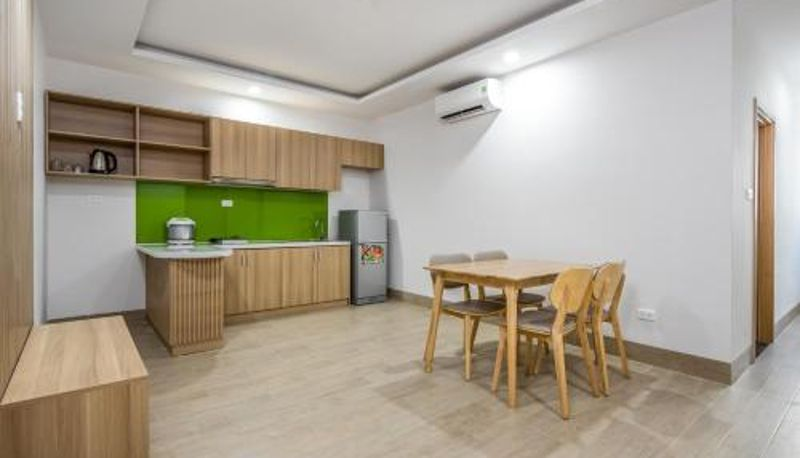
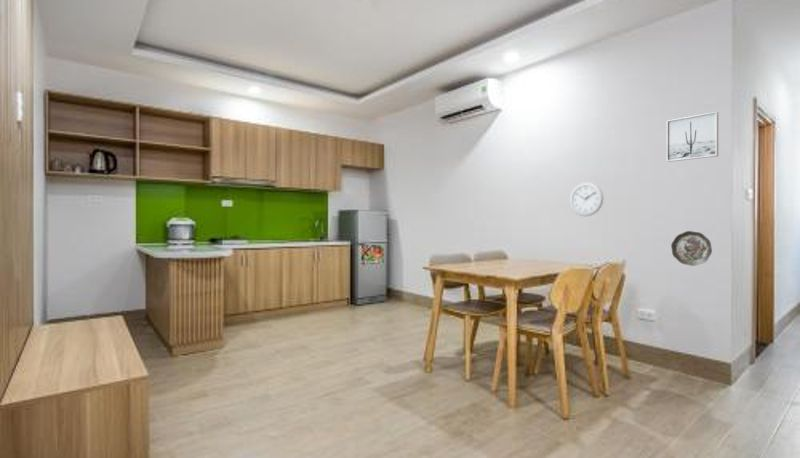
+ wall clock [569,181,604,217]
+ decorative plate [670,230,713,267]
+ wall art [666,111,719,163]
